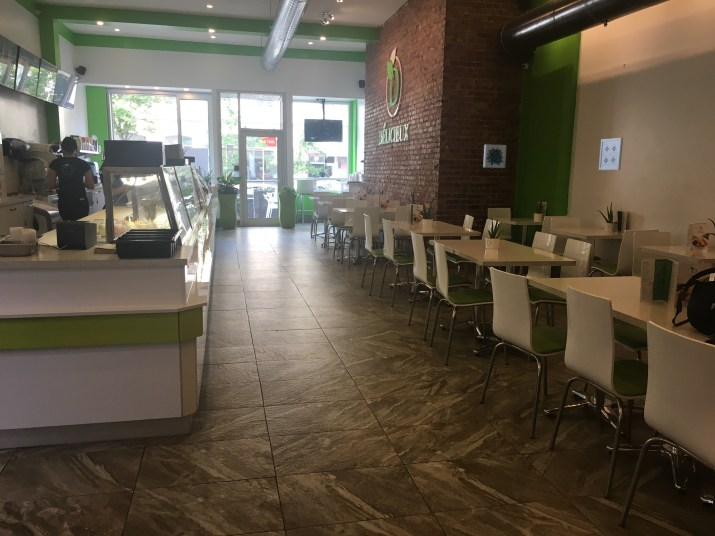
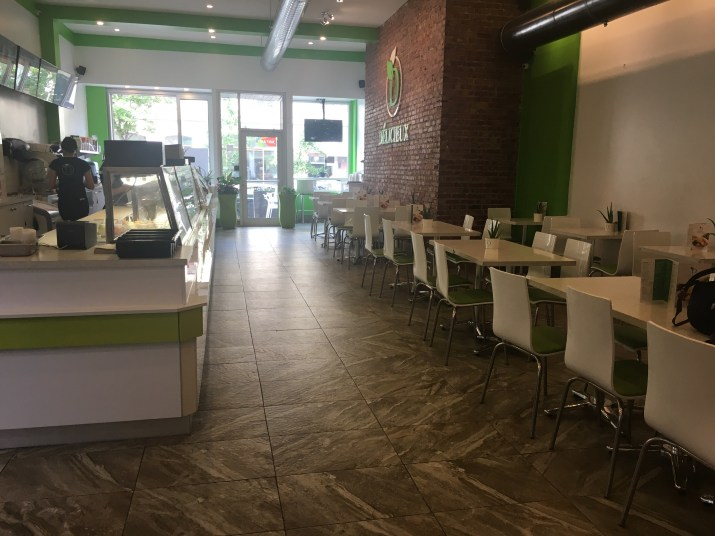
- wall art [598,137,624,171]
- wall art [482,144,507,169]
